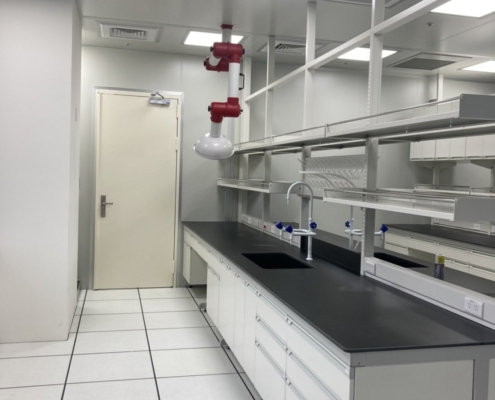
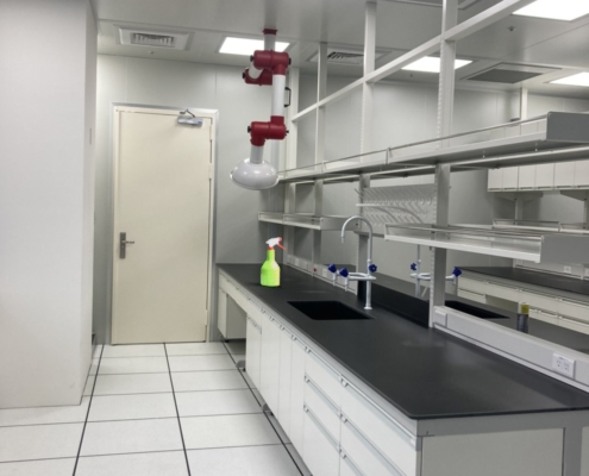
+ spray bottle [259,237,288,287]
